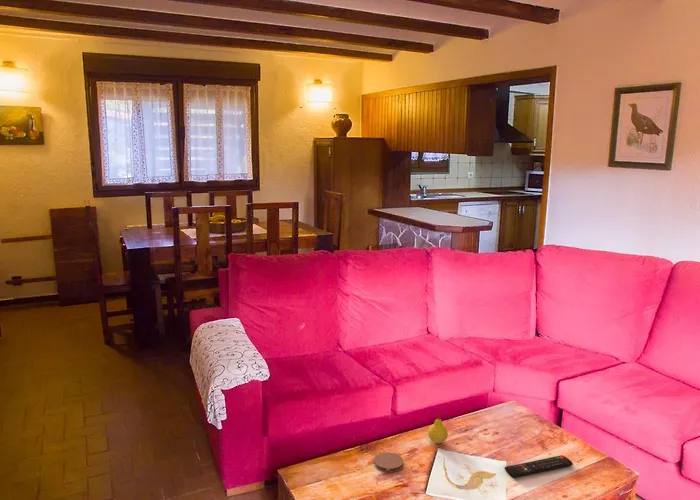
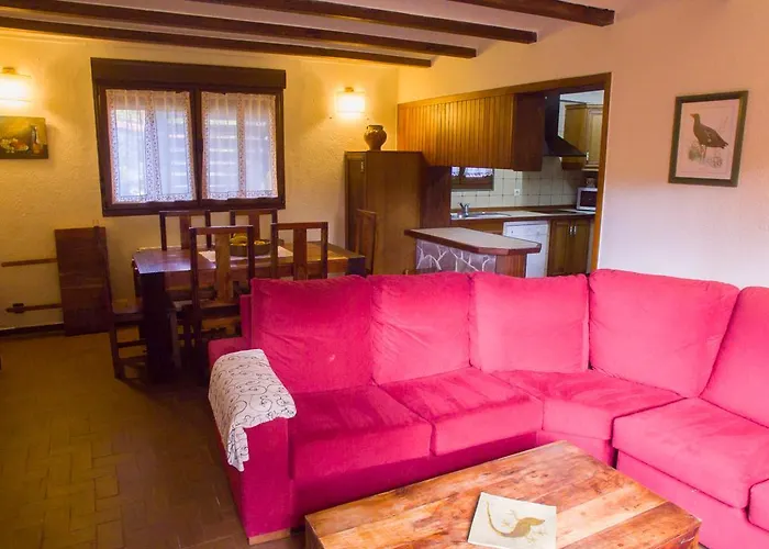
- fruit [427,412,449,445]
- remote control [504,454,574,479]
- coaster [373,451,404,473]
